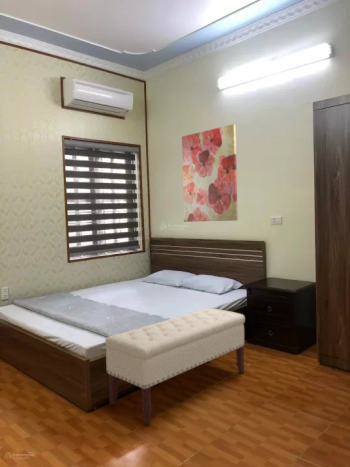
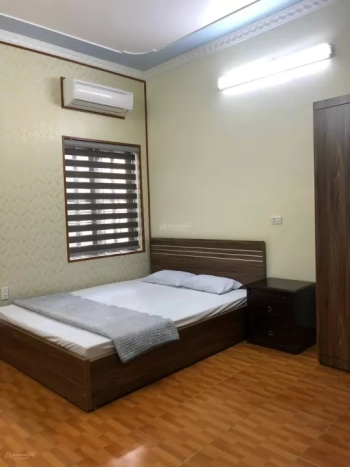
- bench [104,307,246,424]
- wall art [181,123,239,223]
